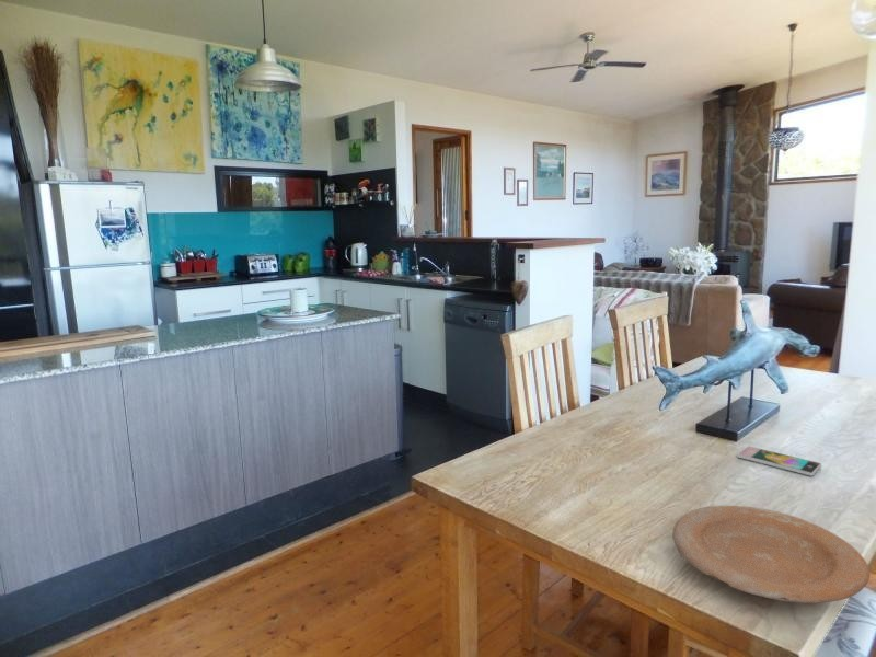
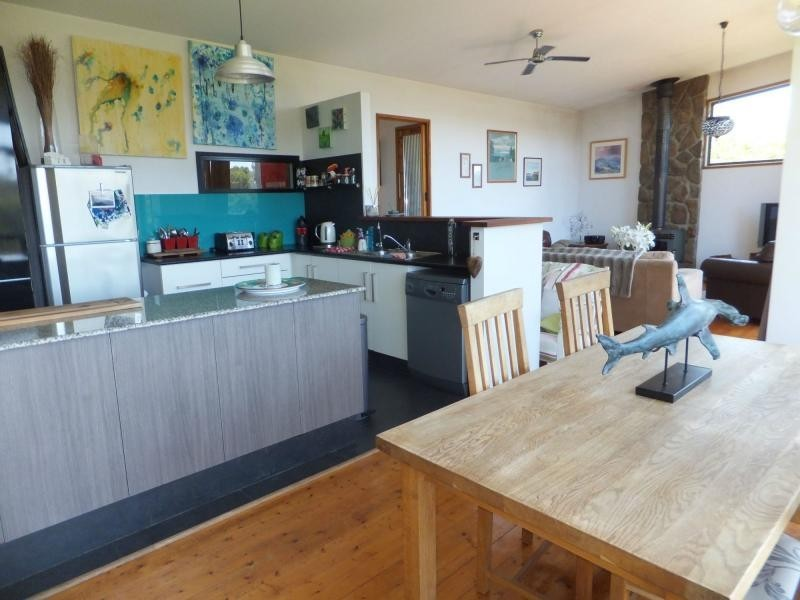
- plate [671,505,871,604]
- smartphone [736,445,822,477]
